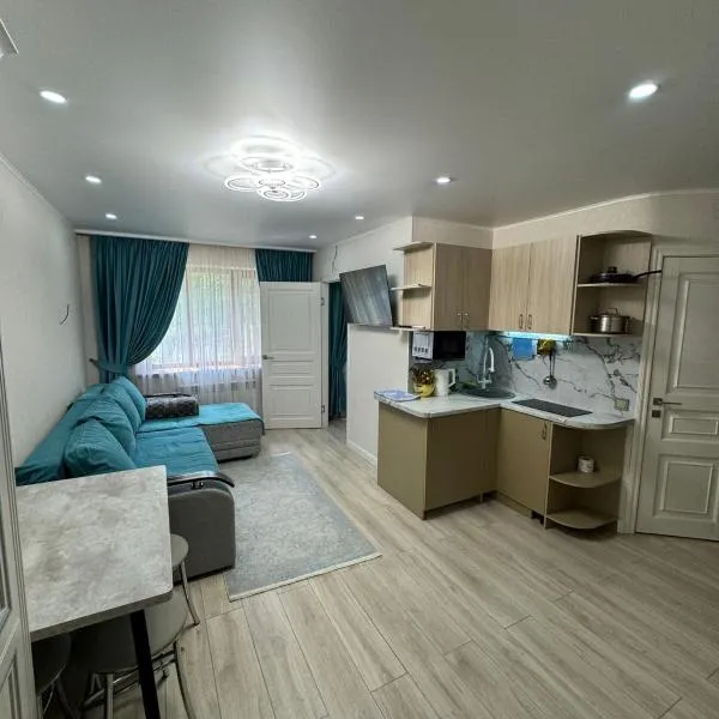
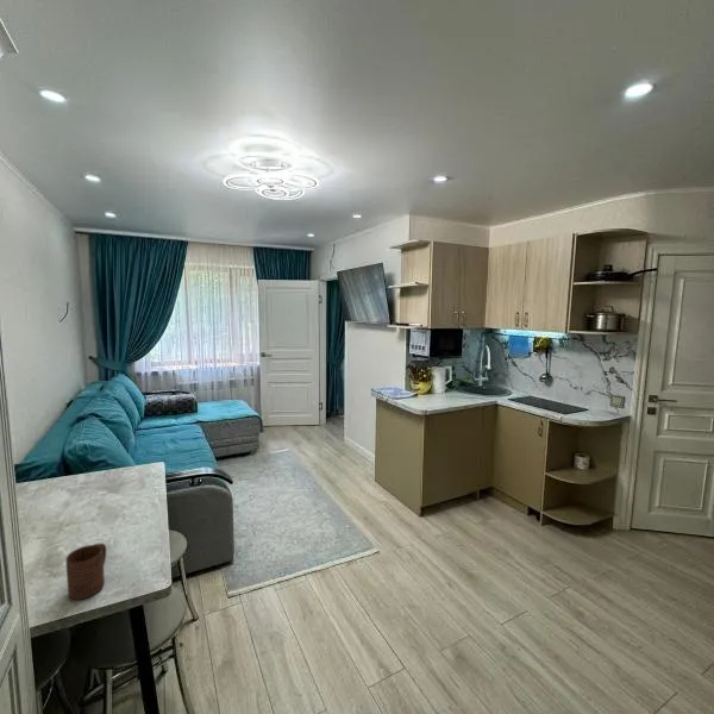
+ cup [64,541,107,600]
